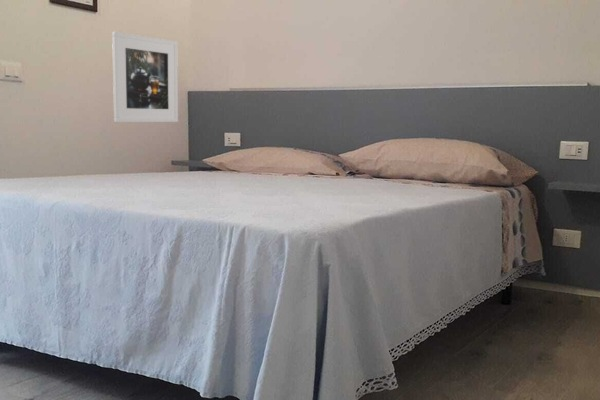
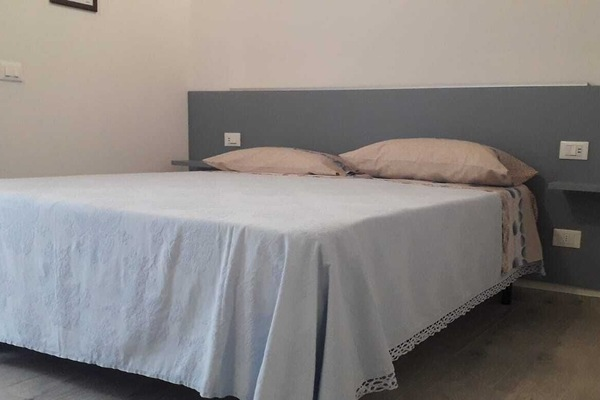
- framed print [111,31,179,123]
